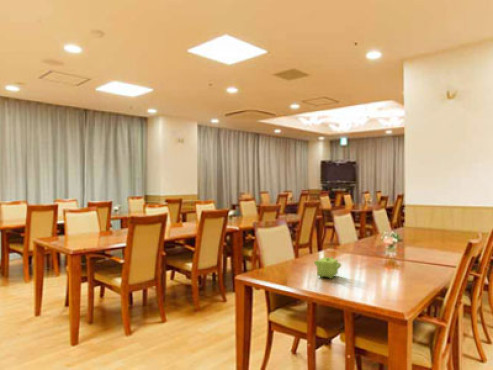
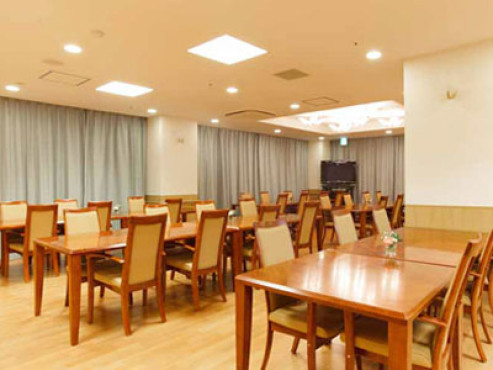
- teapot [313,256,342,280]
